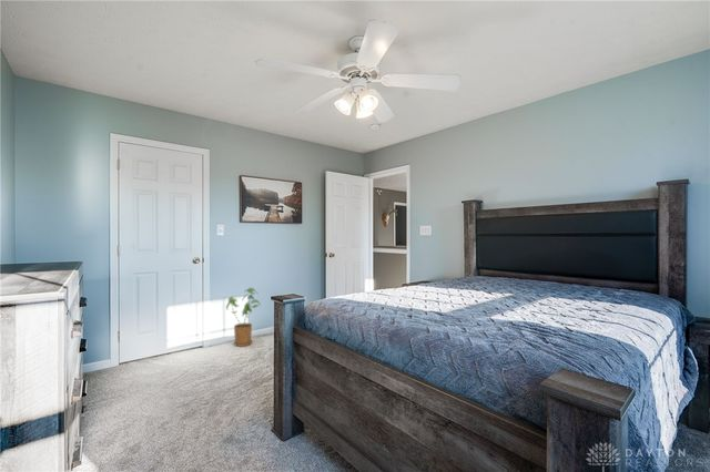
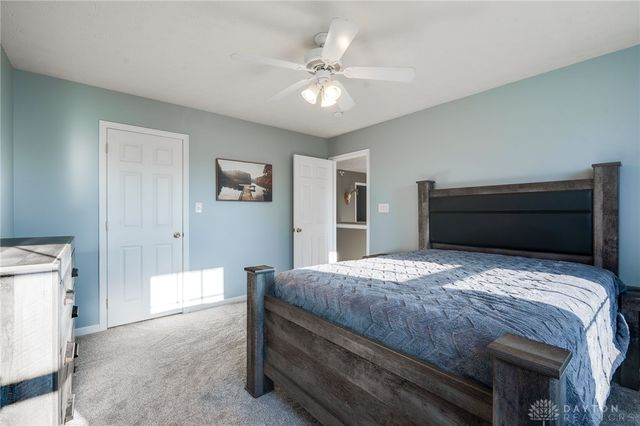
- house plant [225,287,262,348]
